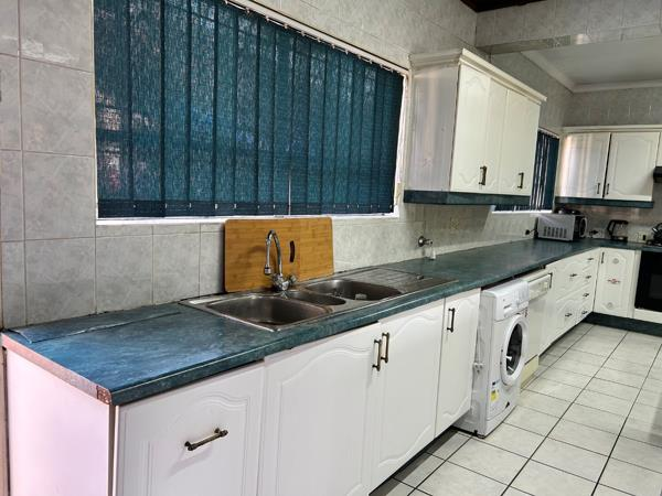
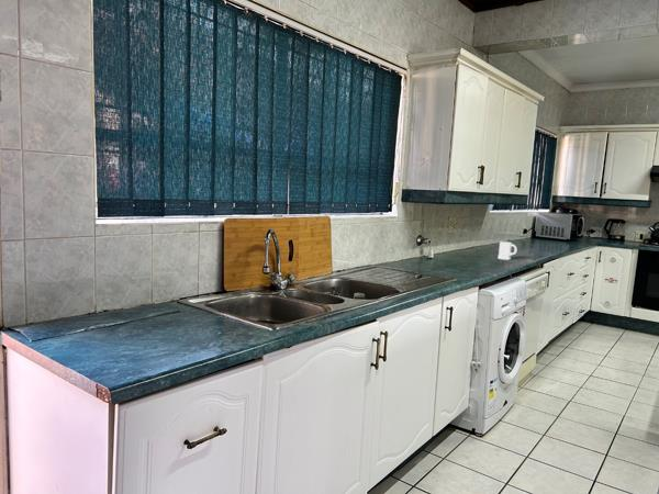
+ mug [498,240,517,261]
